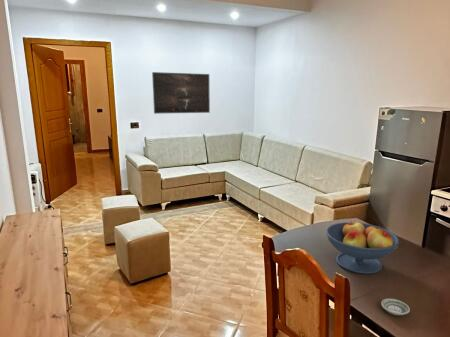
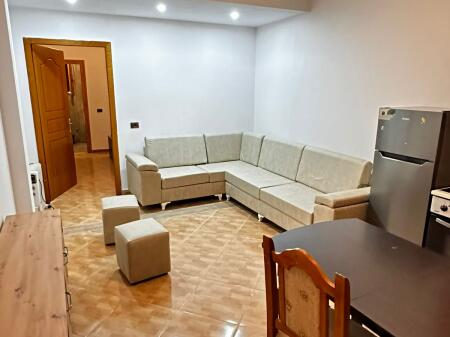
- saucer [380,298,411,316]
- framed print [151,71,211,115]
- fruit bowl [325,220,400,275]
